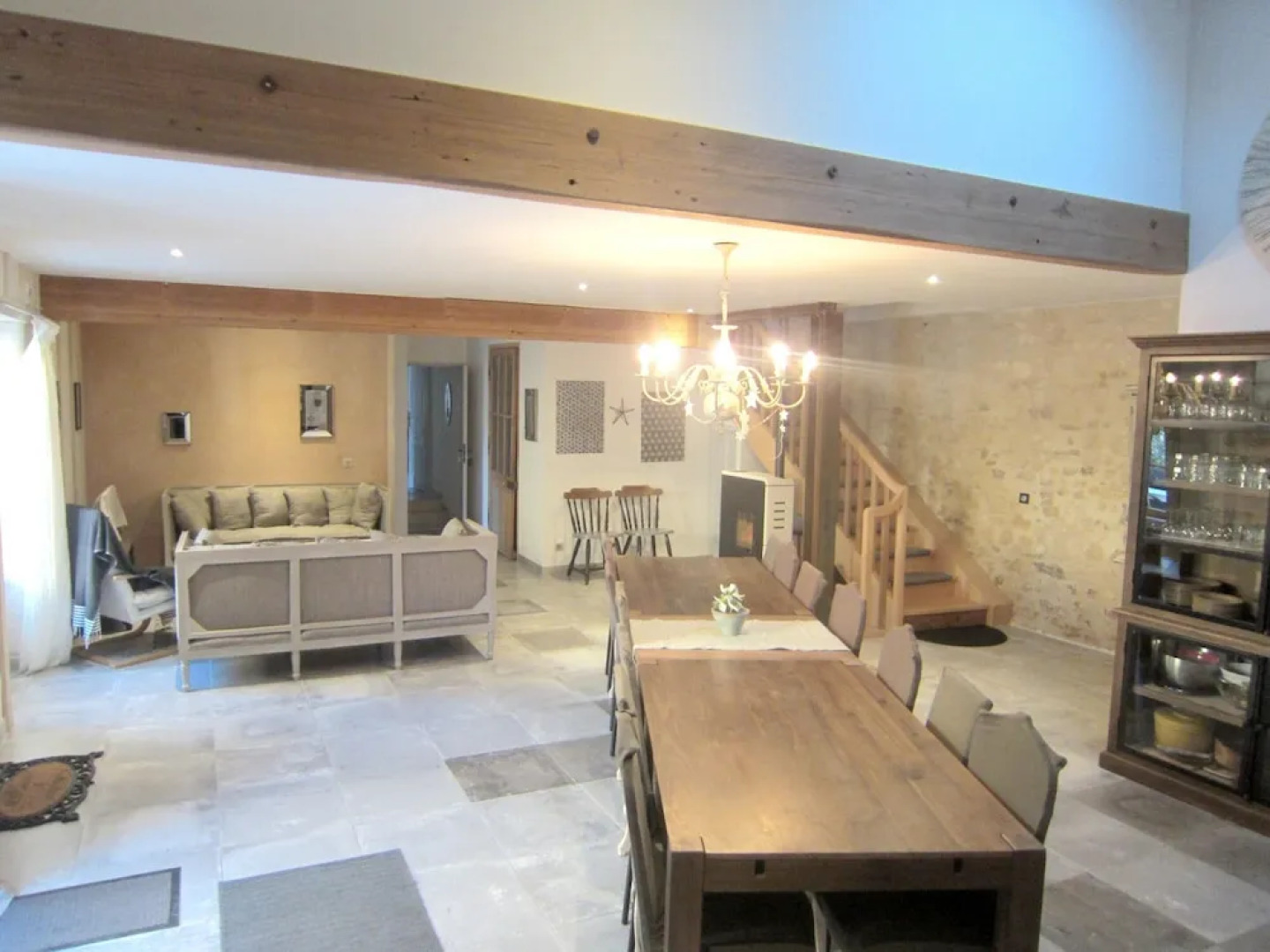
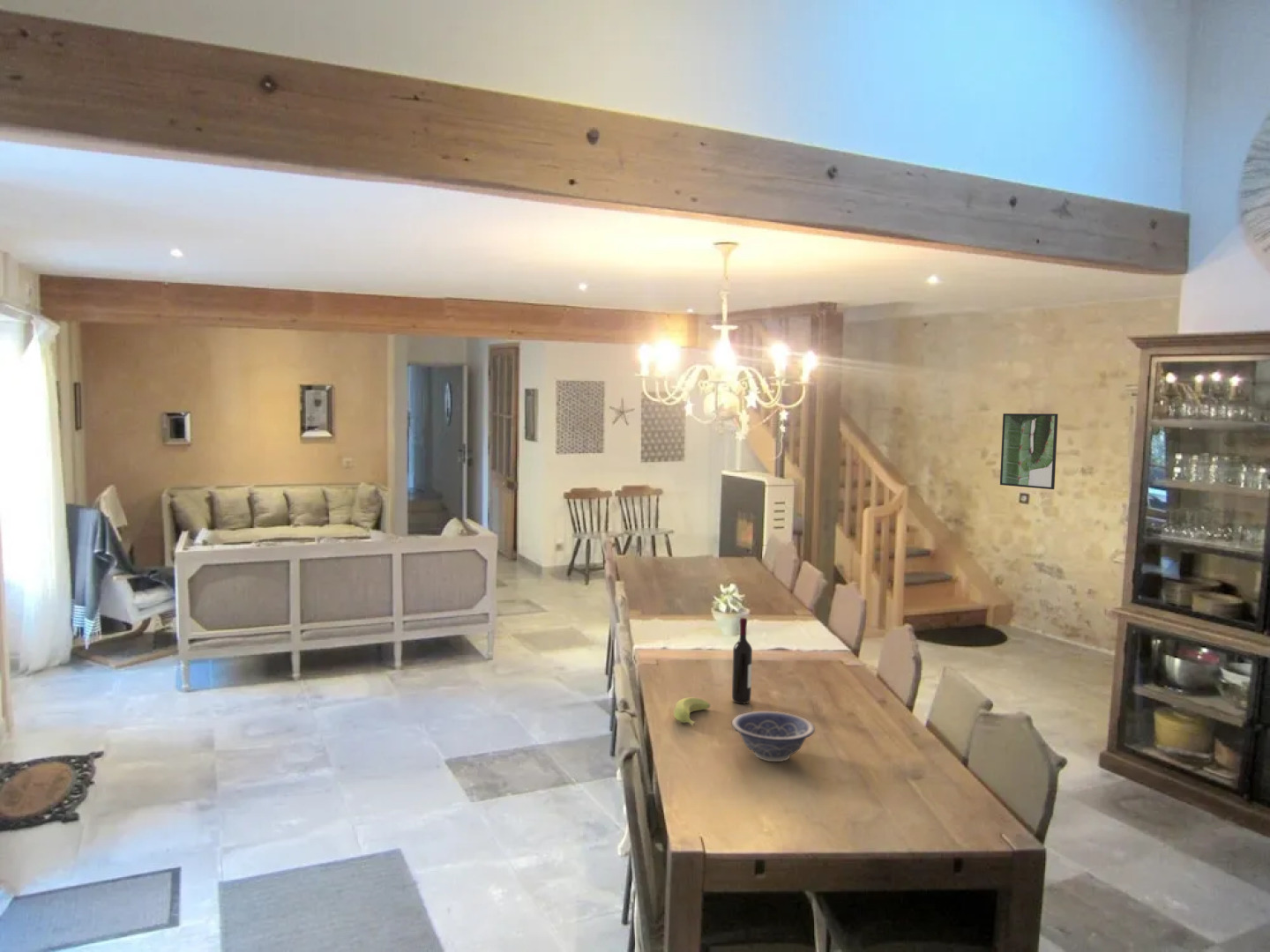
+ banana [673,697,711,728]
+ wine bottle [731,616,753,704]
+ decorative bowl [731,710,816,762]
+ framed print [999,413,1059,490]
